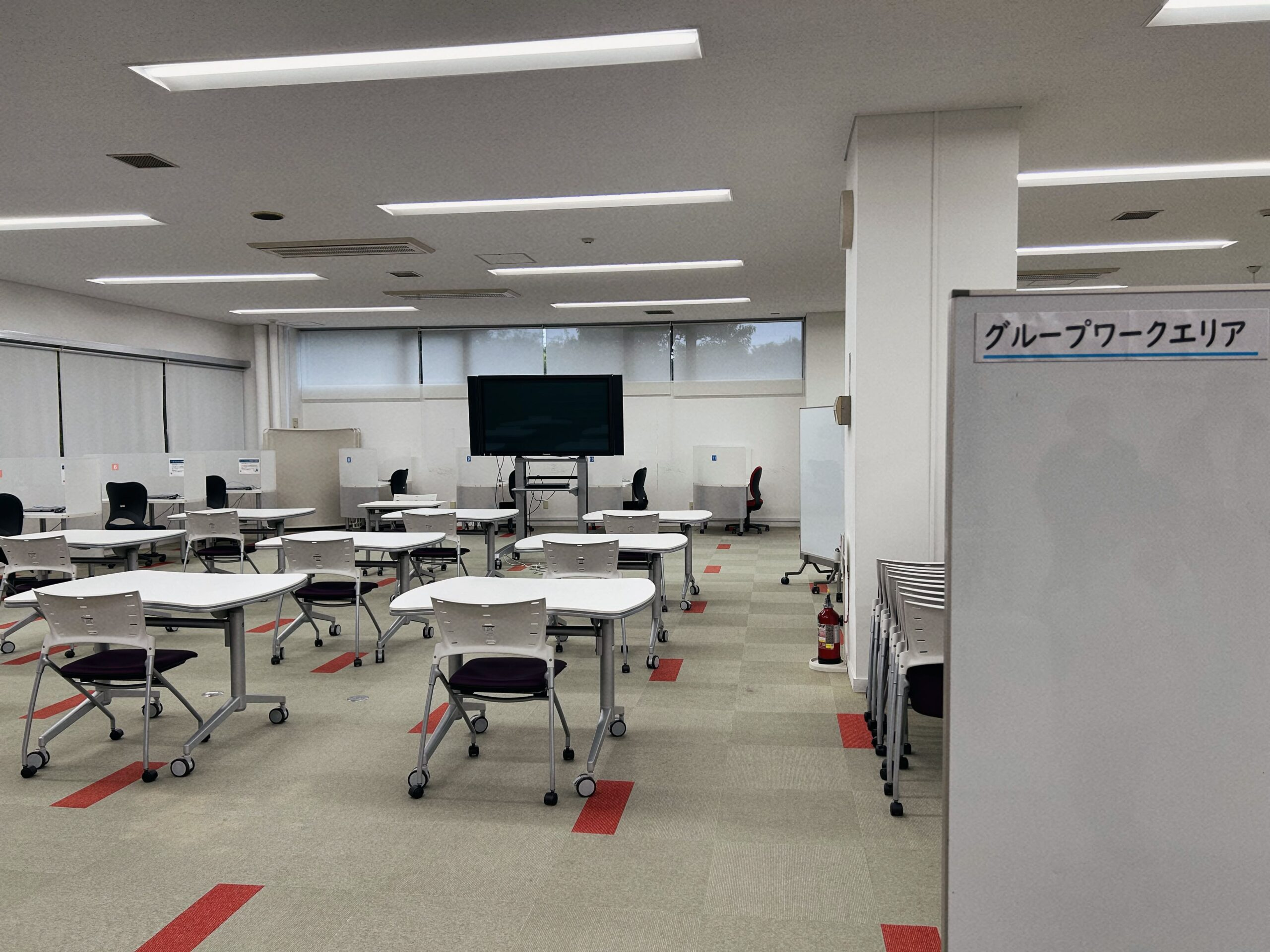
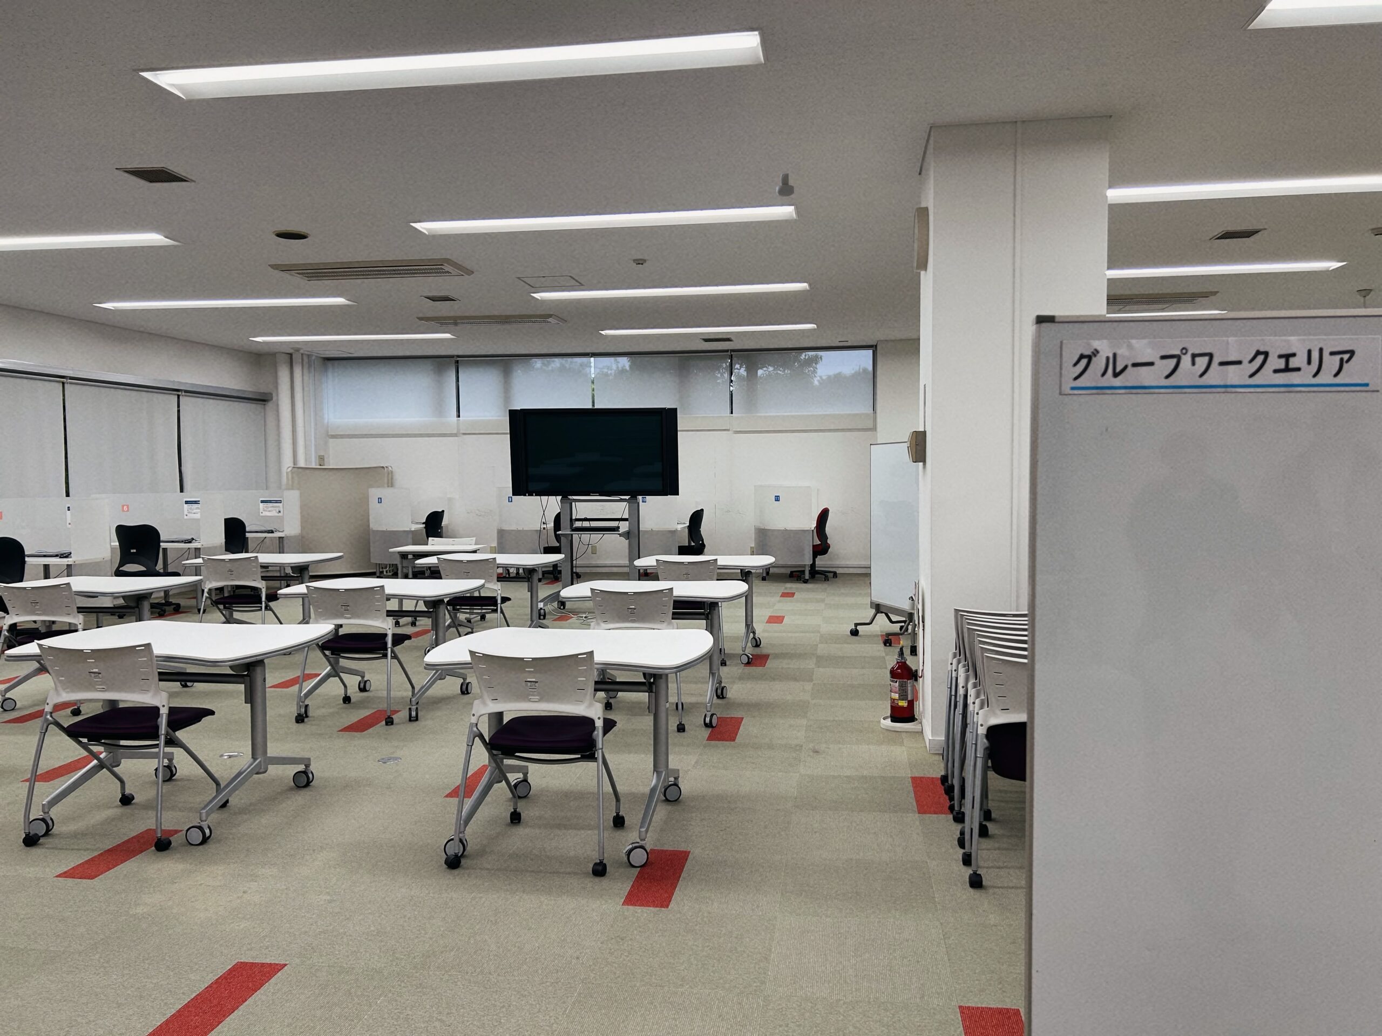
+ security camera [776,173,794,197]
